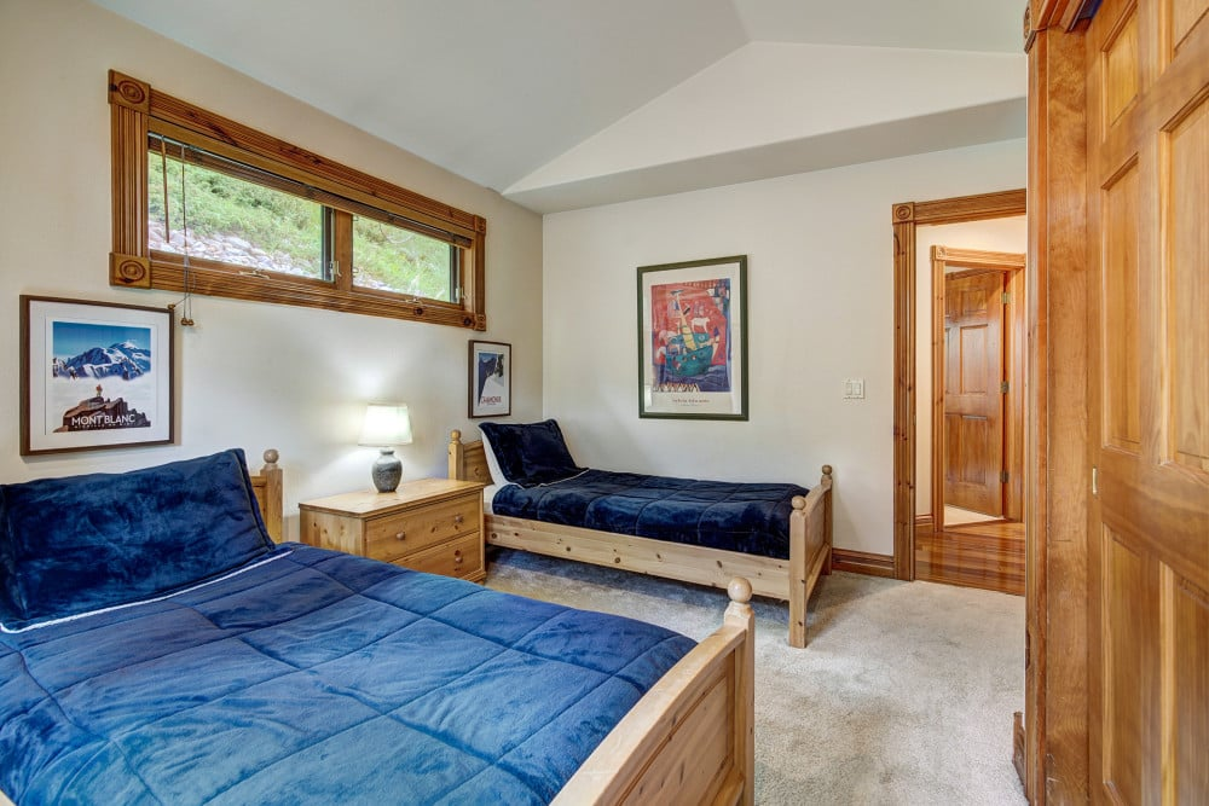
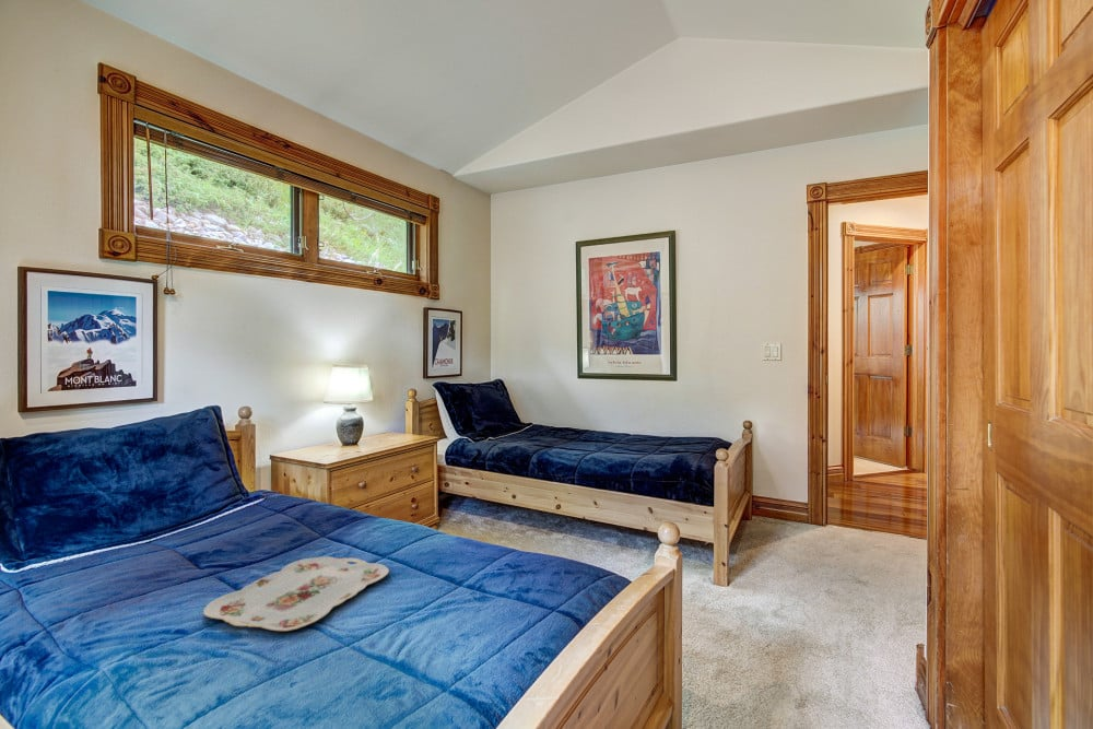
+ serving tray [202,555,390,632]
